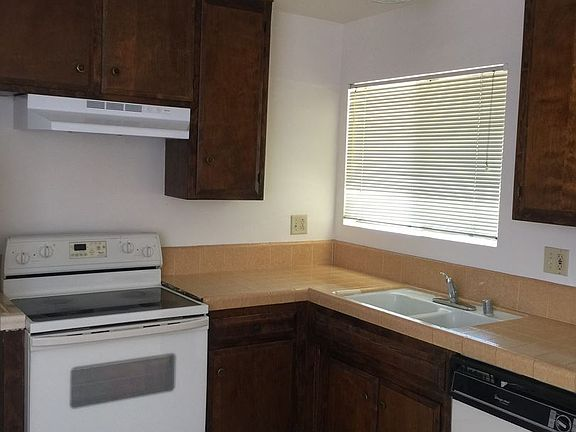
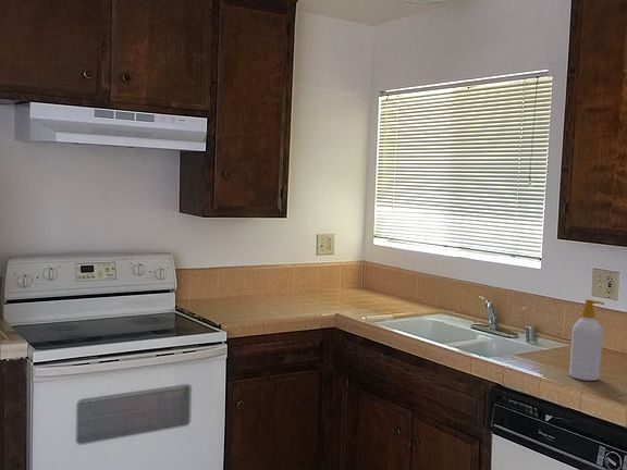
+ soap bottle [568,298,605,382]
